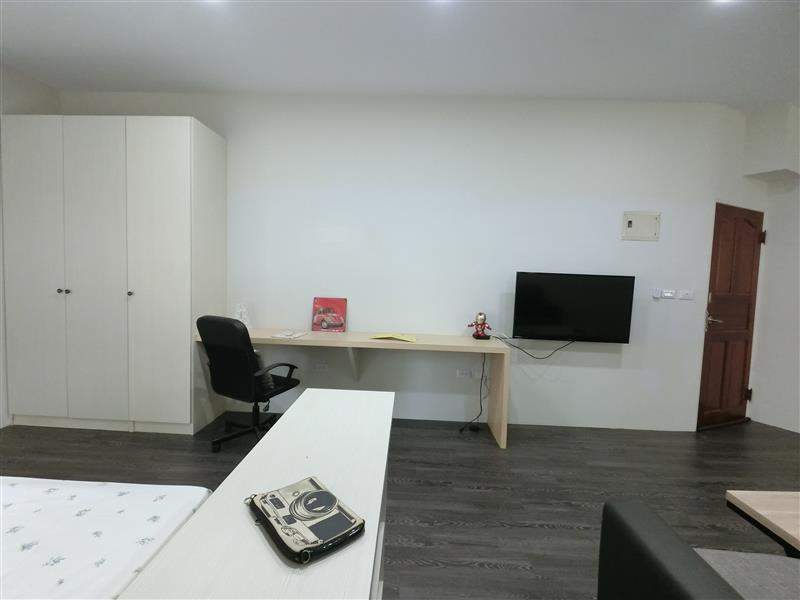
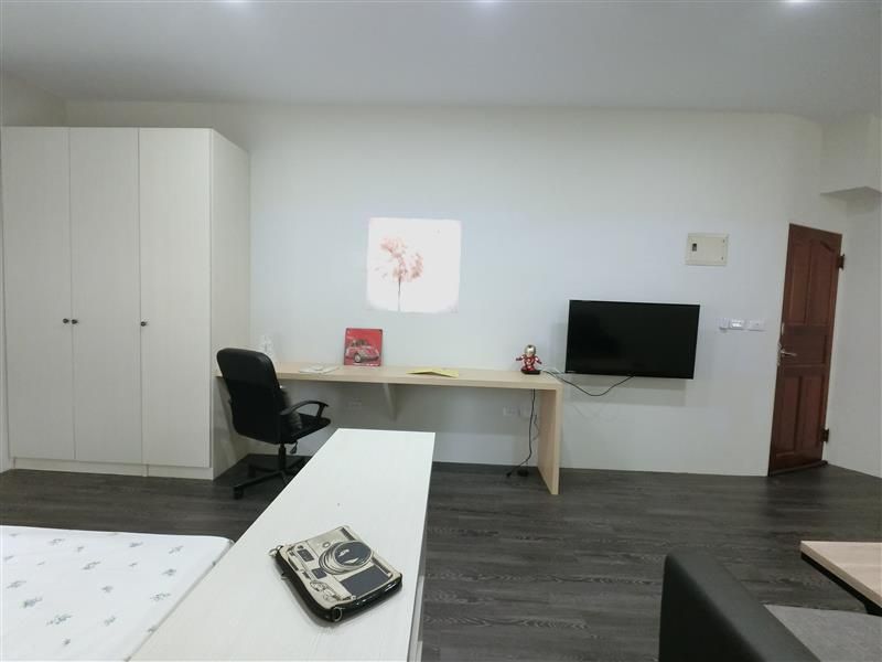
+ wall art [366,216,463,314]
